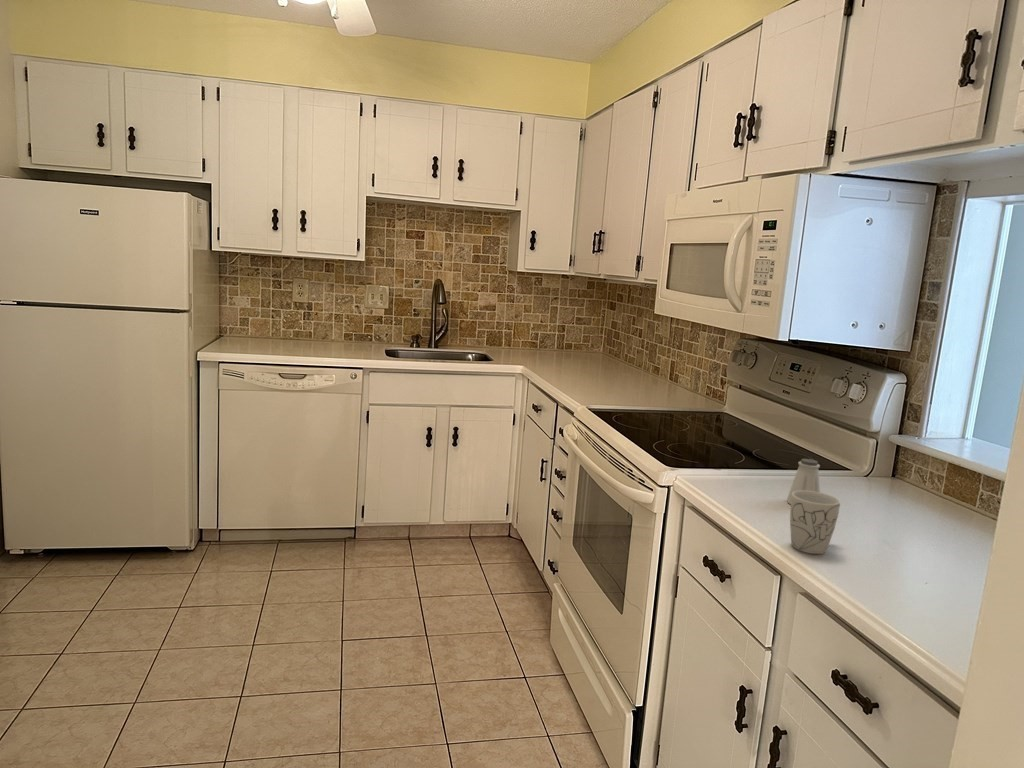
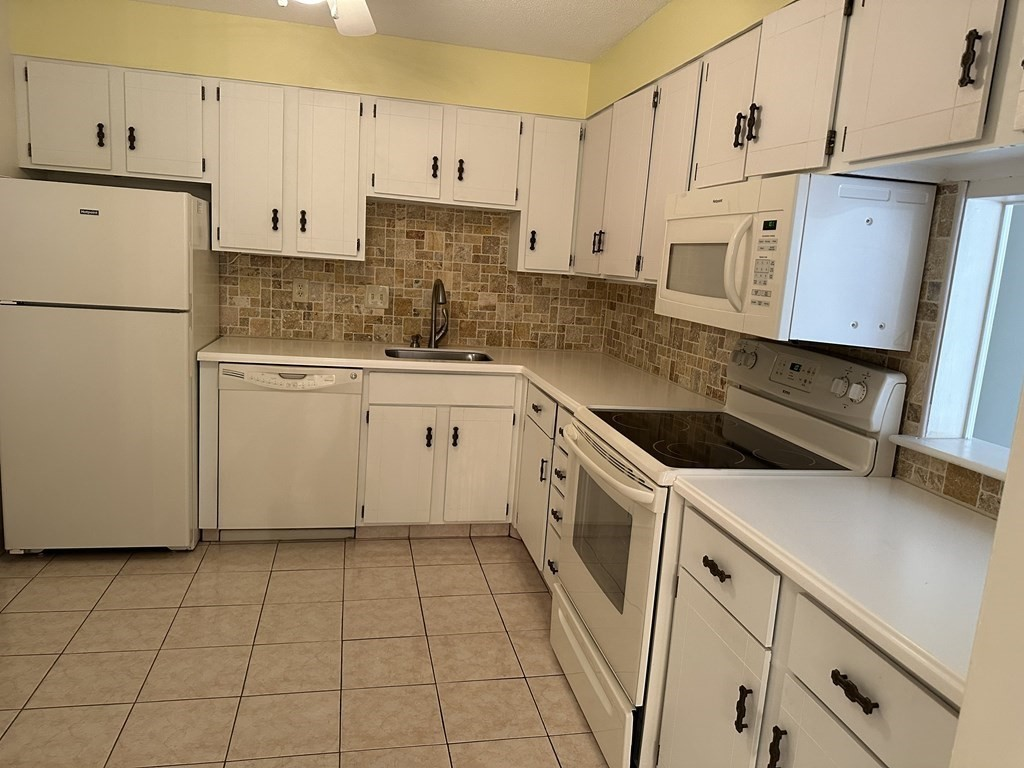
- mug [789,490,841,555]
- saltshaker [786,458,821,505]
